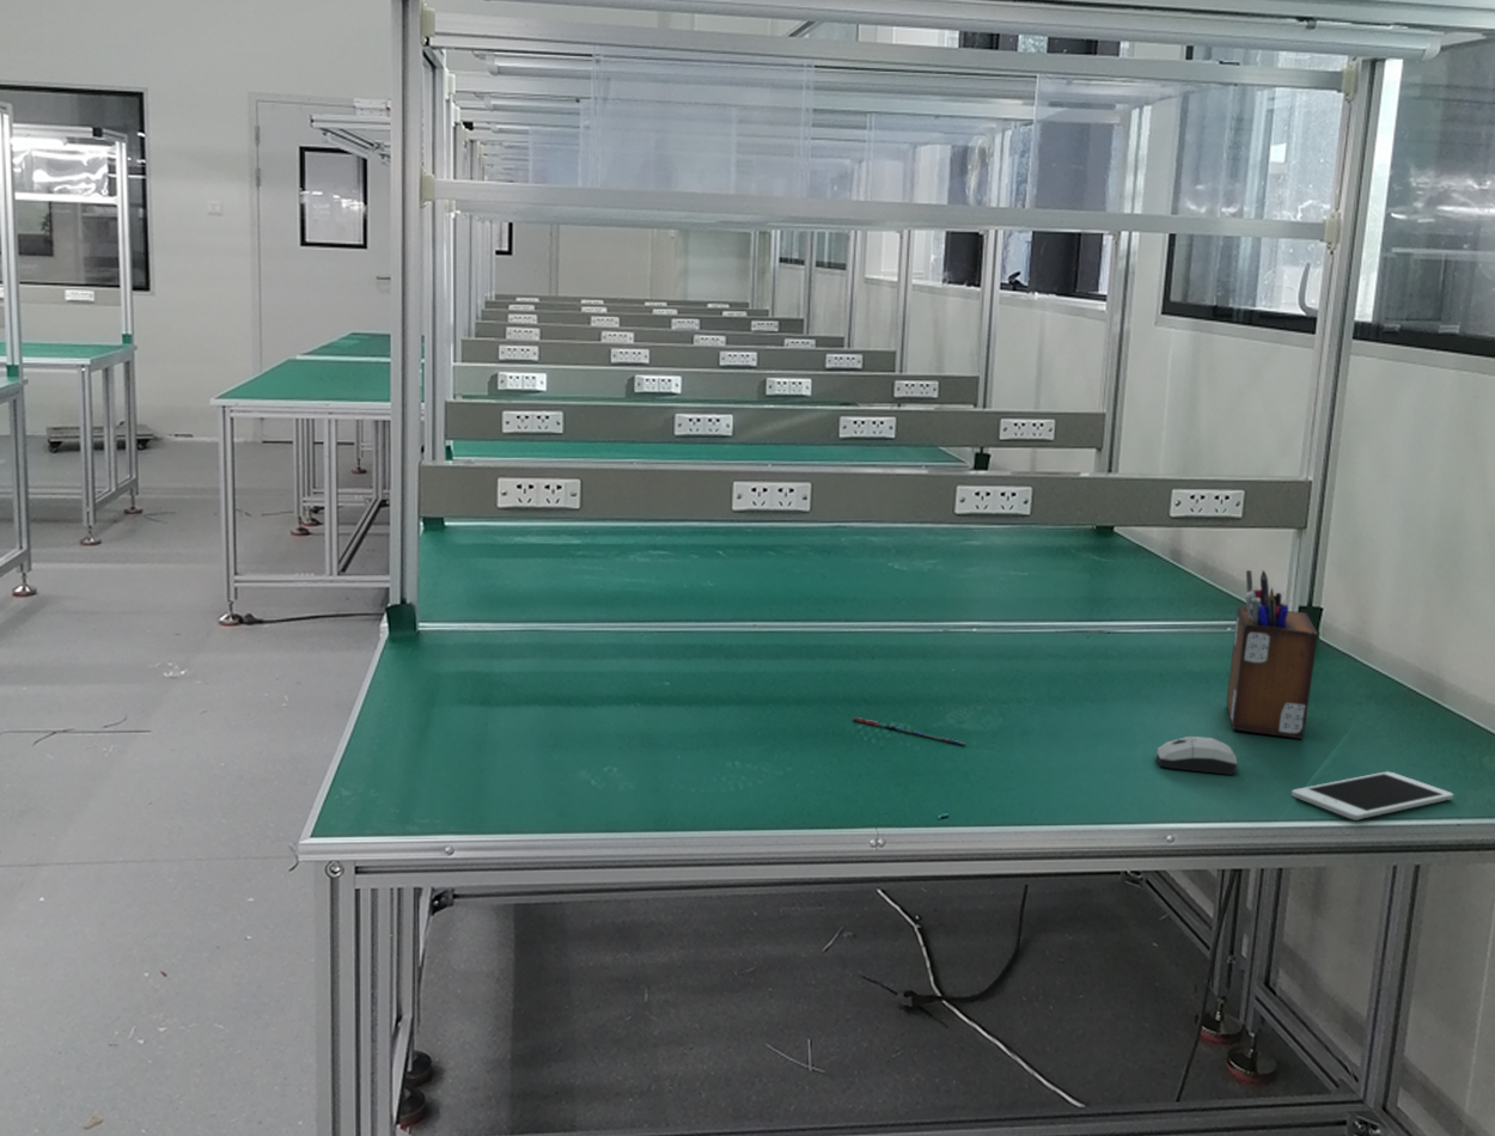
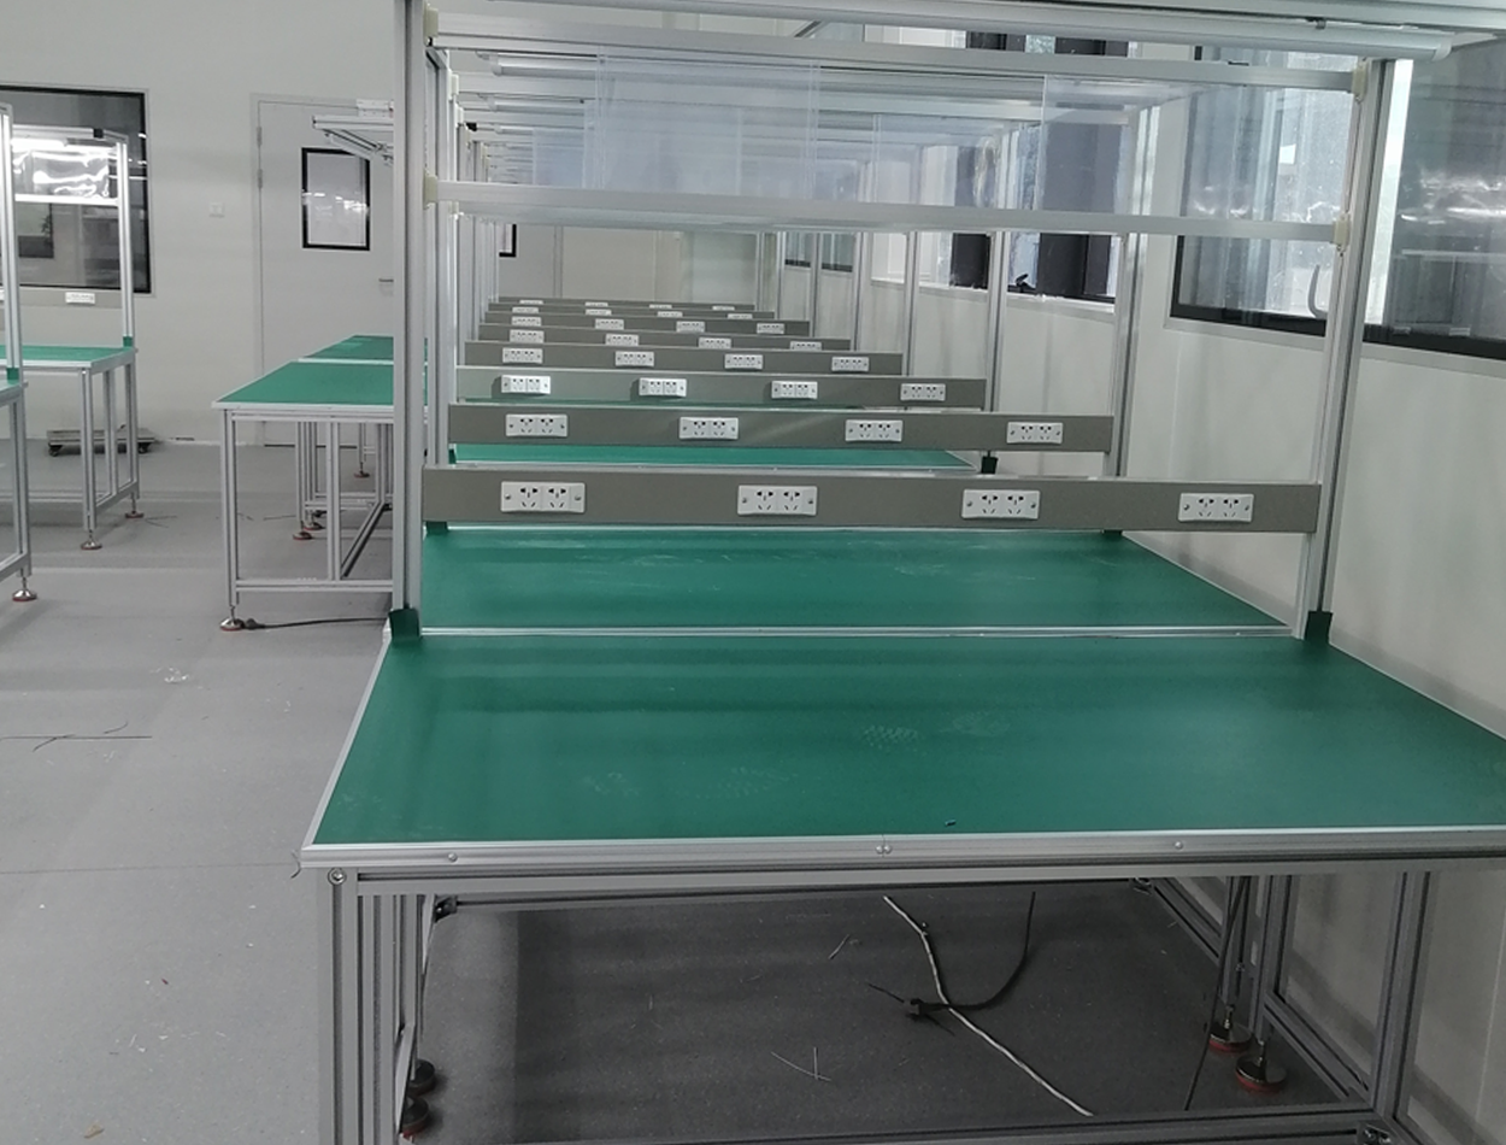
- computer mouse [1155,735,1238,776]
- pen [853,716,968,746]
- cell phone [1290,770,1454,822]
- desk organizer [1225,569,1319,740]
